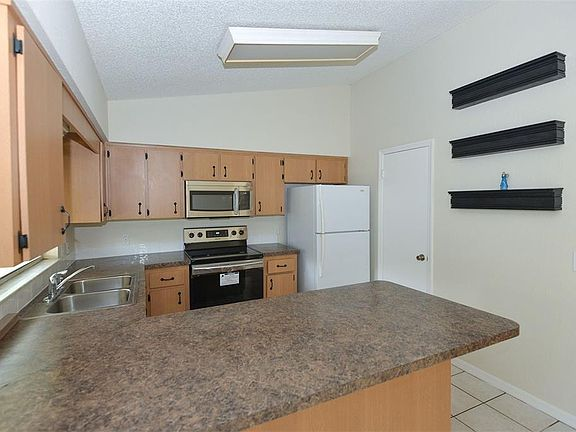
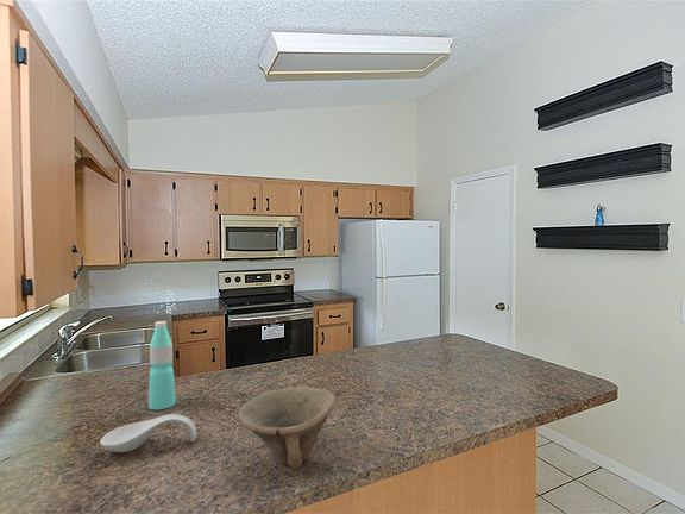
+ water bottle [147,320,177,410]
+ bowl [237,386,338,471]
+ spoon rest [99,413,199,453]
